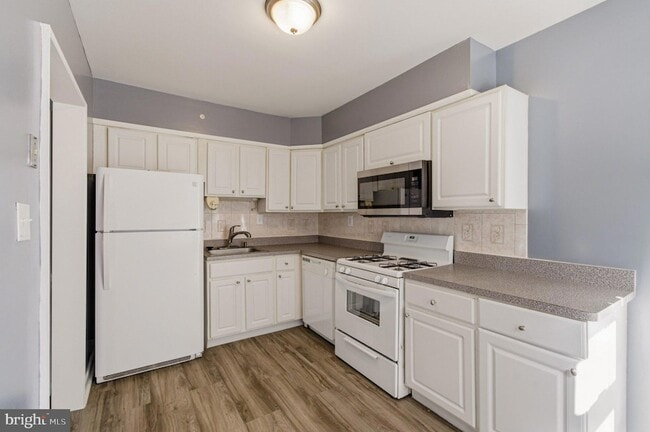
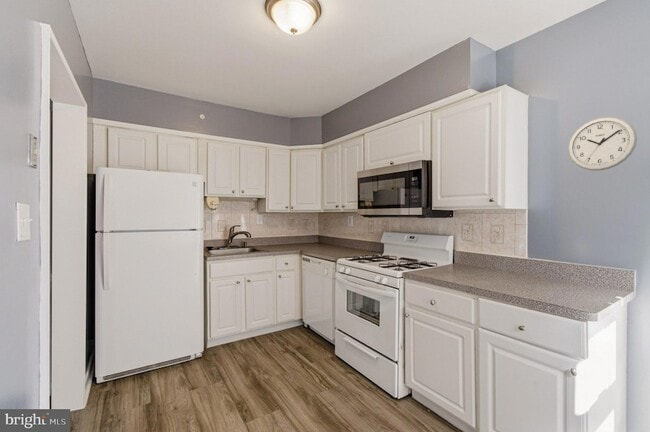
+ wall clock [567,116,638,171]
